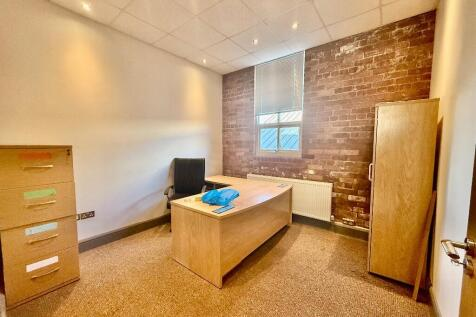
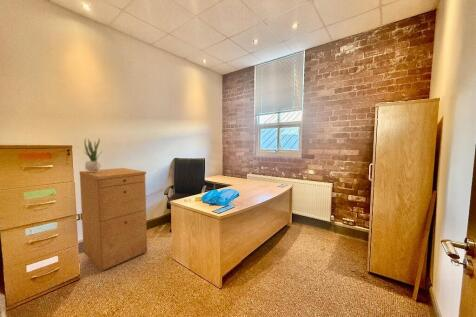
+ filing cabinet [78,167,148,272]
+ potted plant [82,137,104,172]
